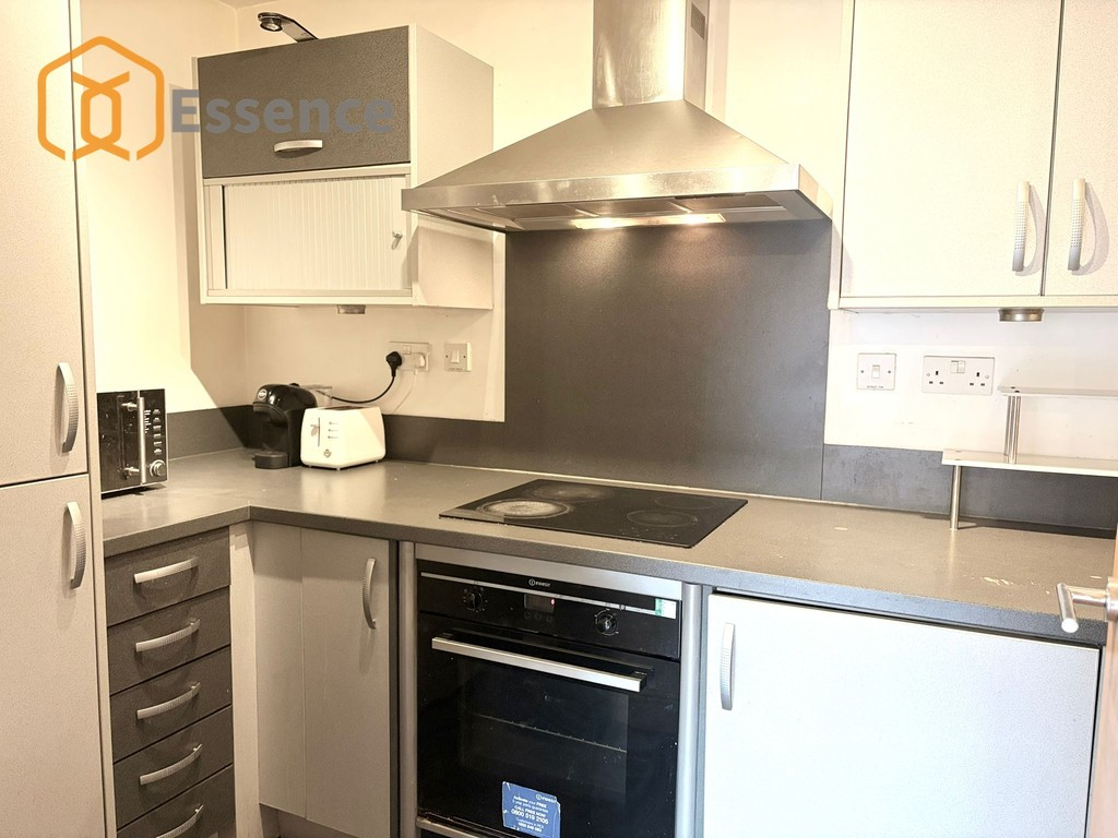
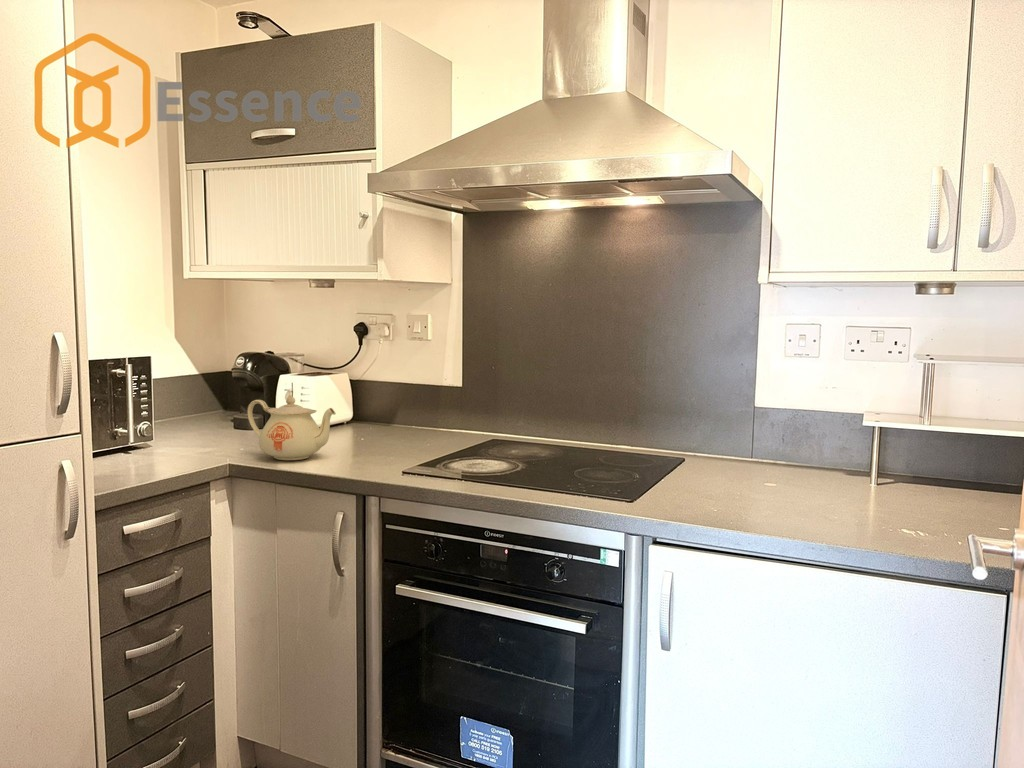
+ teapot [246,394,337,461]
